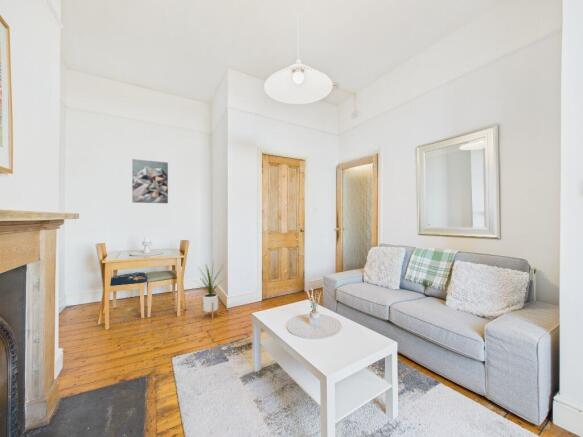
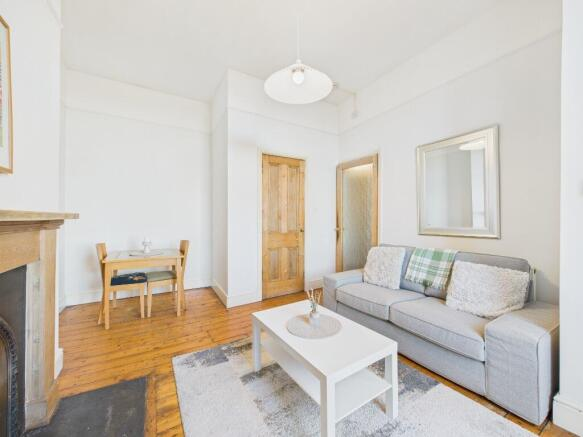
- wall art [131,158,169,204]
- house plant [194,260,226,320]
